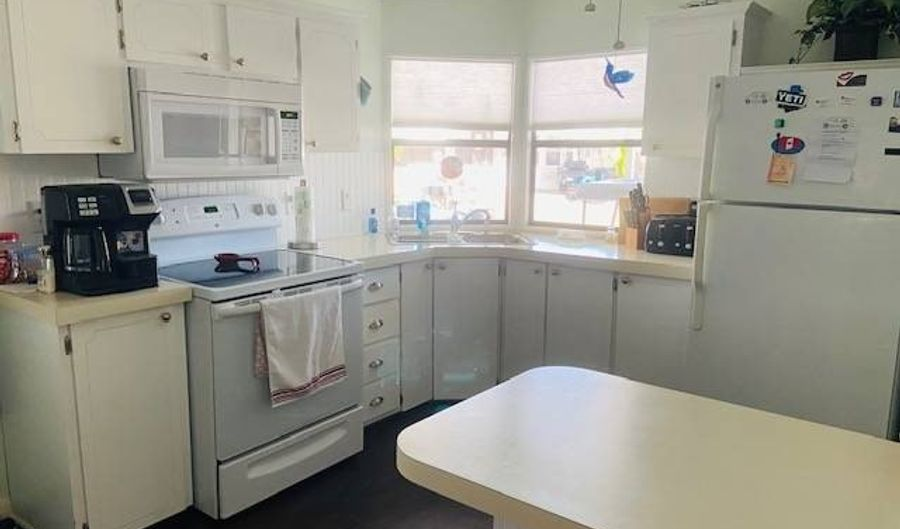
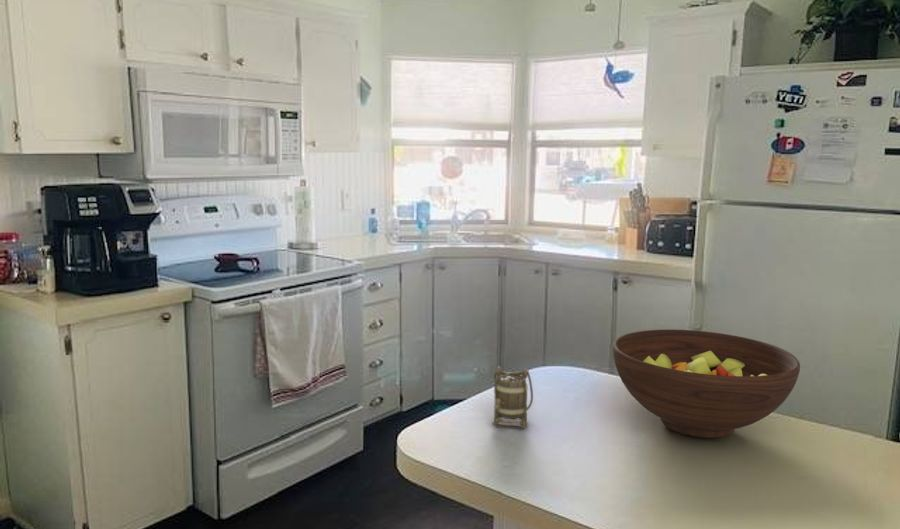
+ mug [491,366,534,429]
+ fruit bowl [612,328,801,439]
